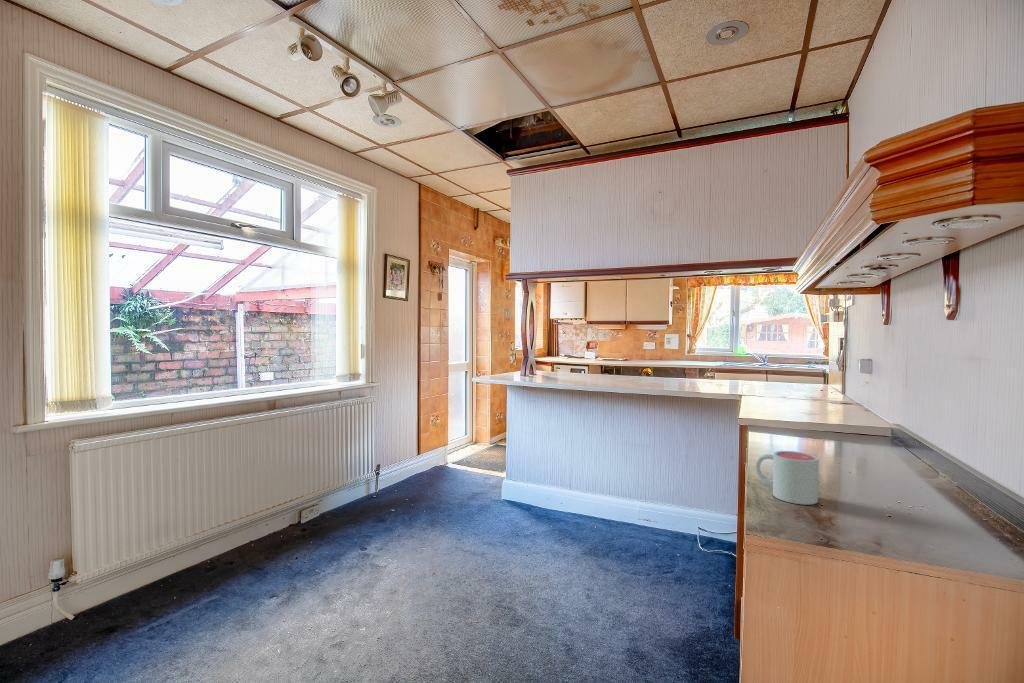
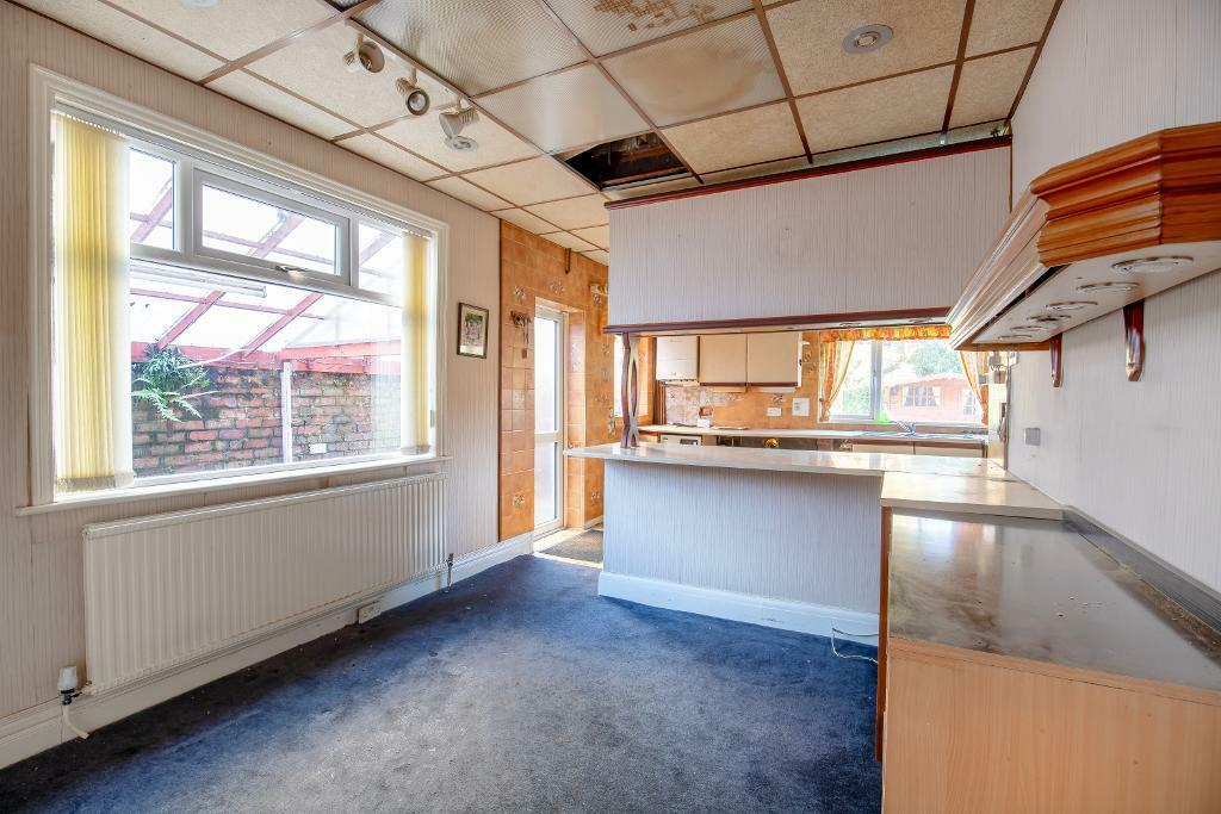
- mug [754,450,820,506]
